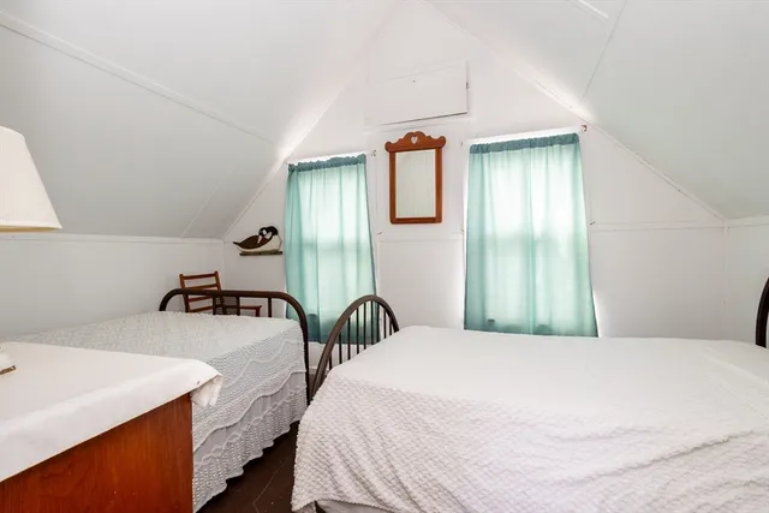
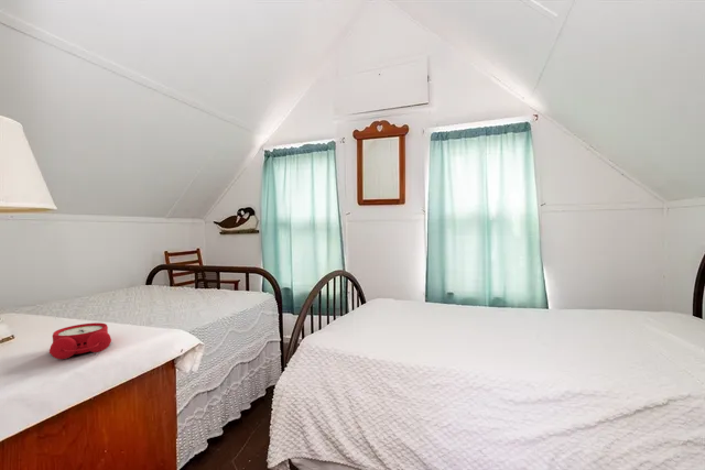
+ alarm clock [48,321,112,360]
